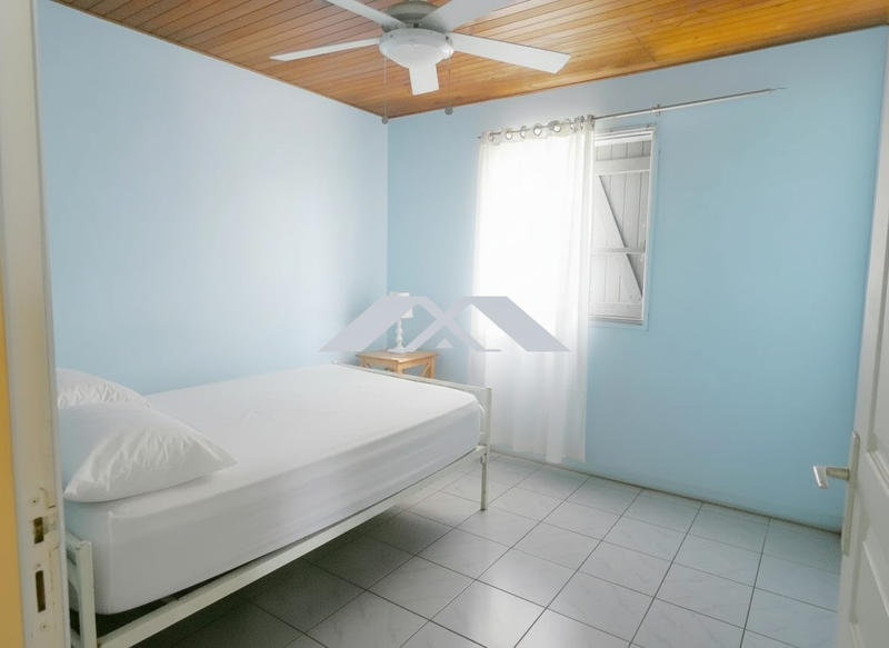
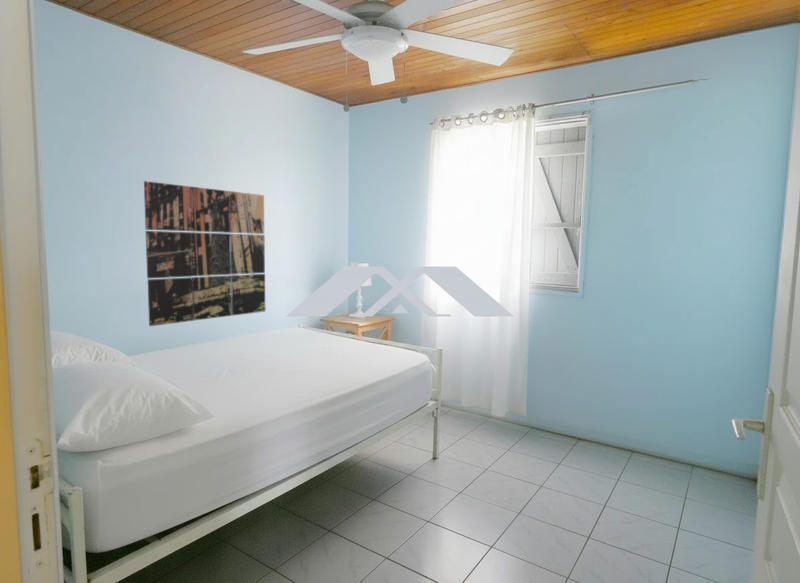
+ wall art [143,180,266,327]
